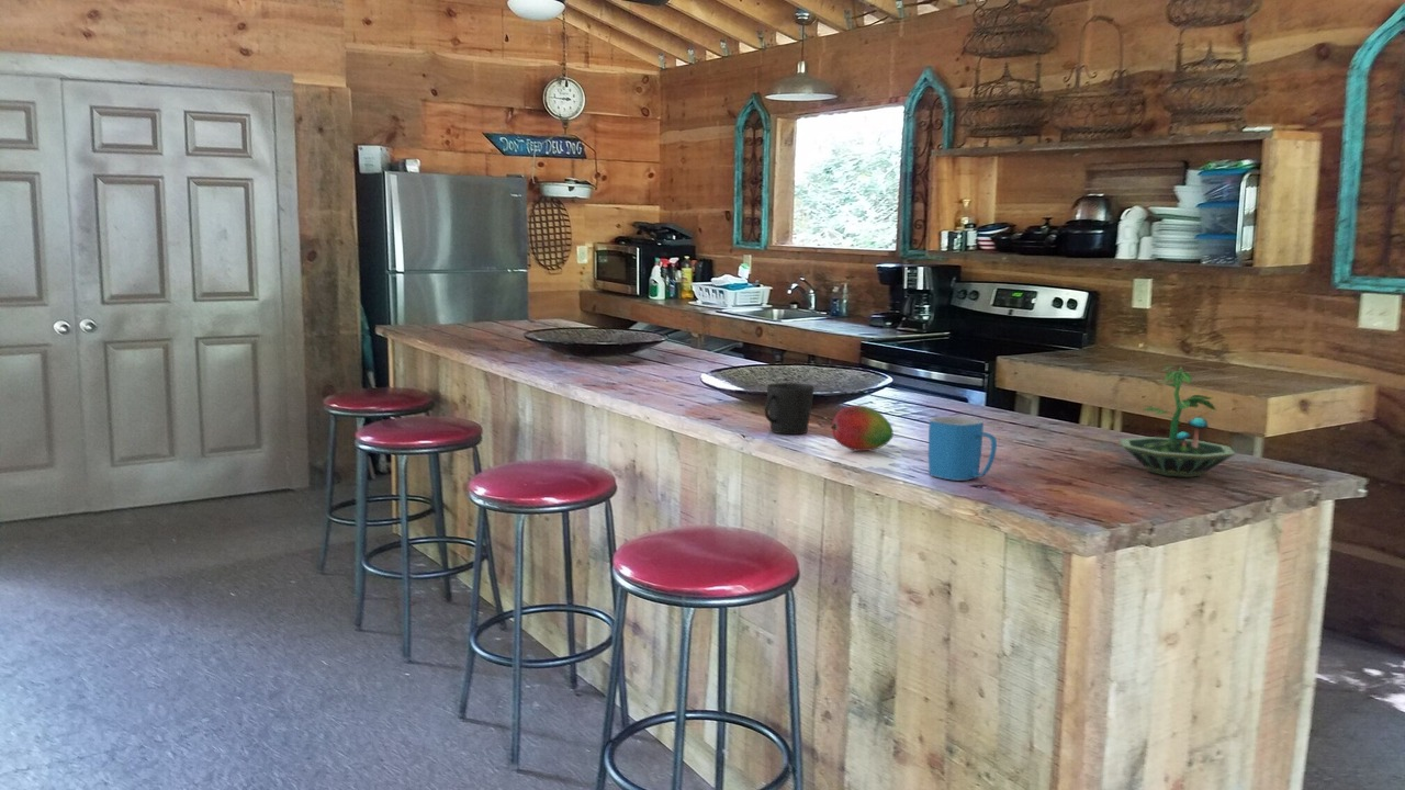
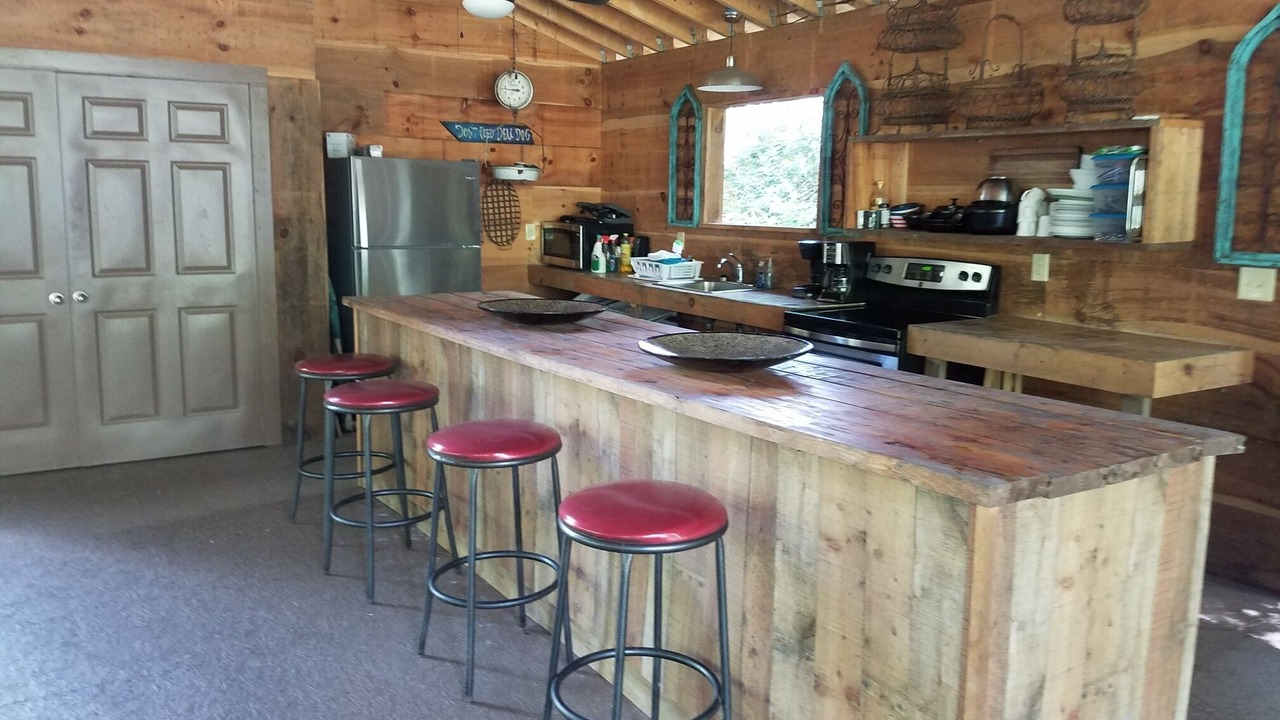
- cup [764,382,816,436]
- terrarium [1119,365,1237,478]
- mug [928,416,998,482]
- fruit [831,404,893,452]
